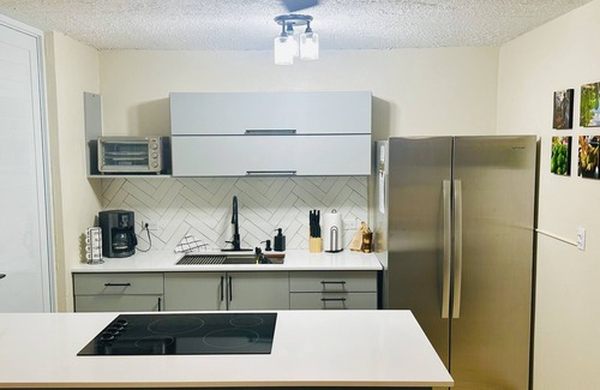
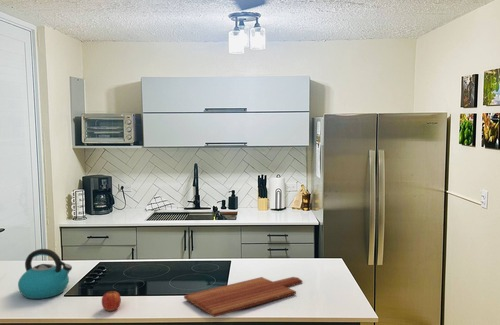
+ cutting board [183,276,303,318]
+ fruit [101,290,122,312]
+ kettle [17,248,73,300]
